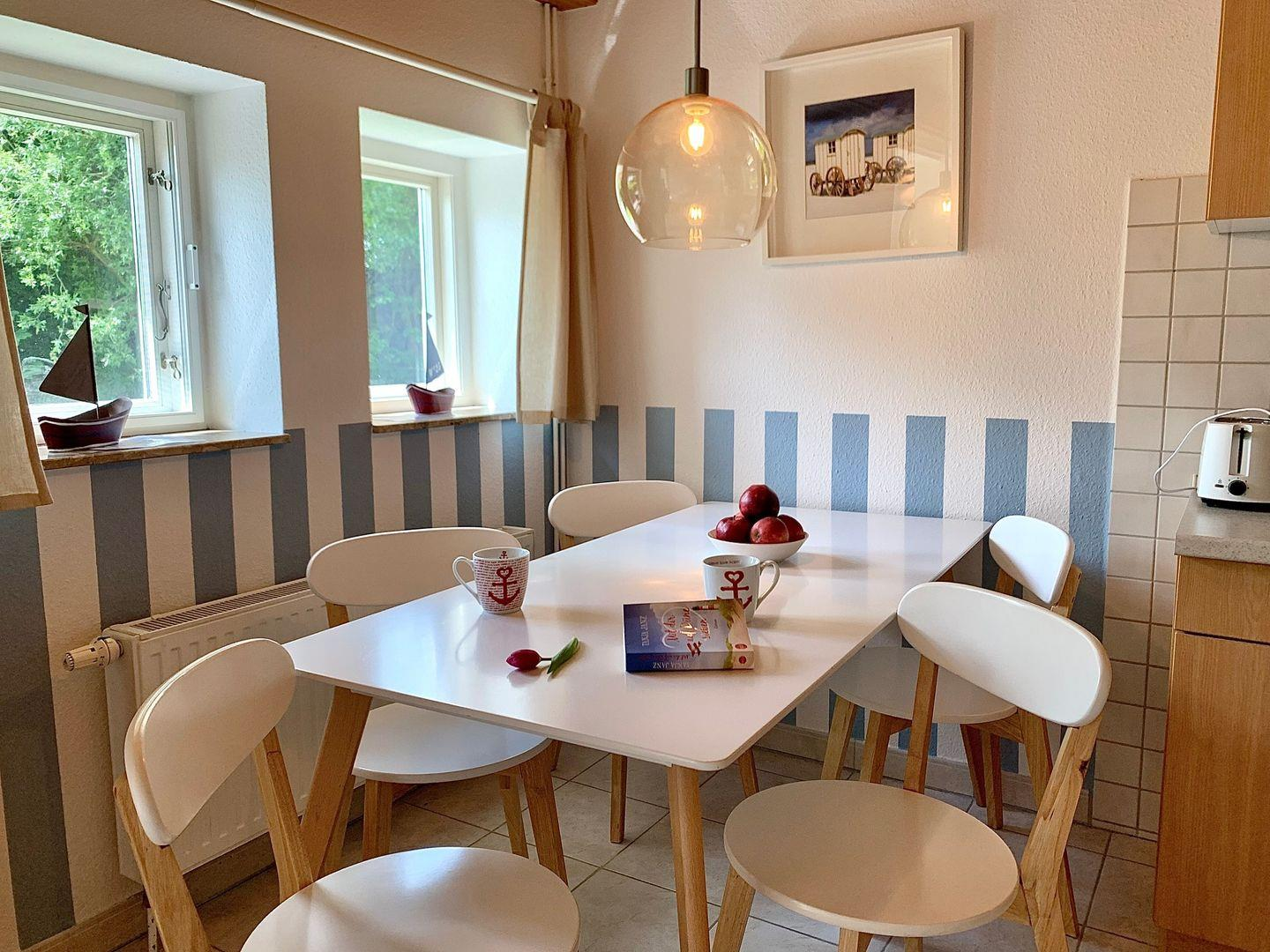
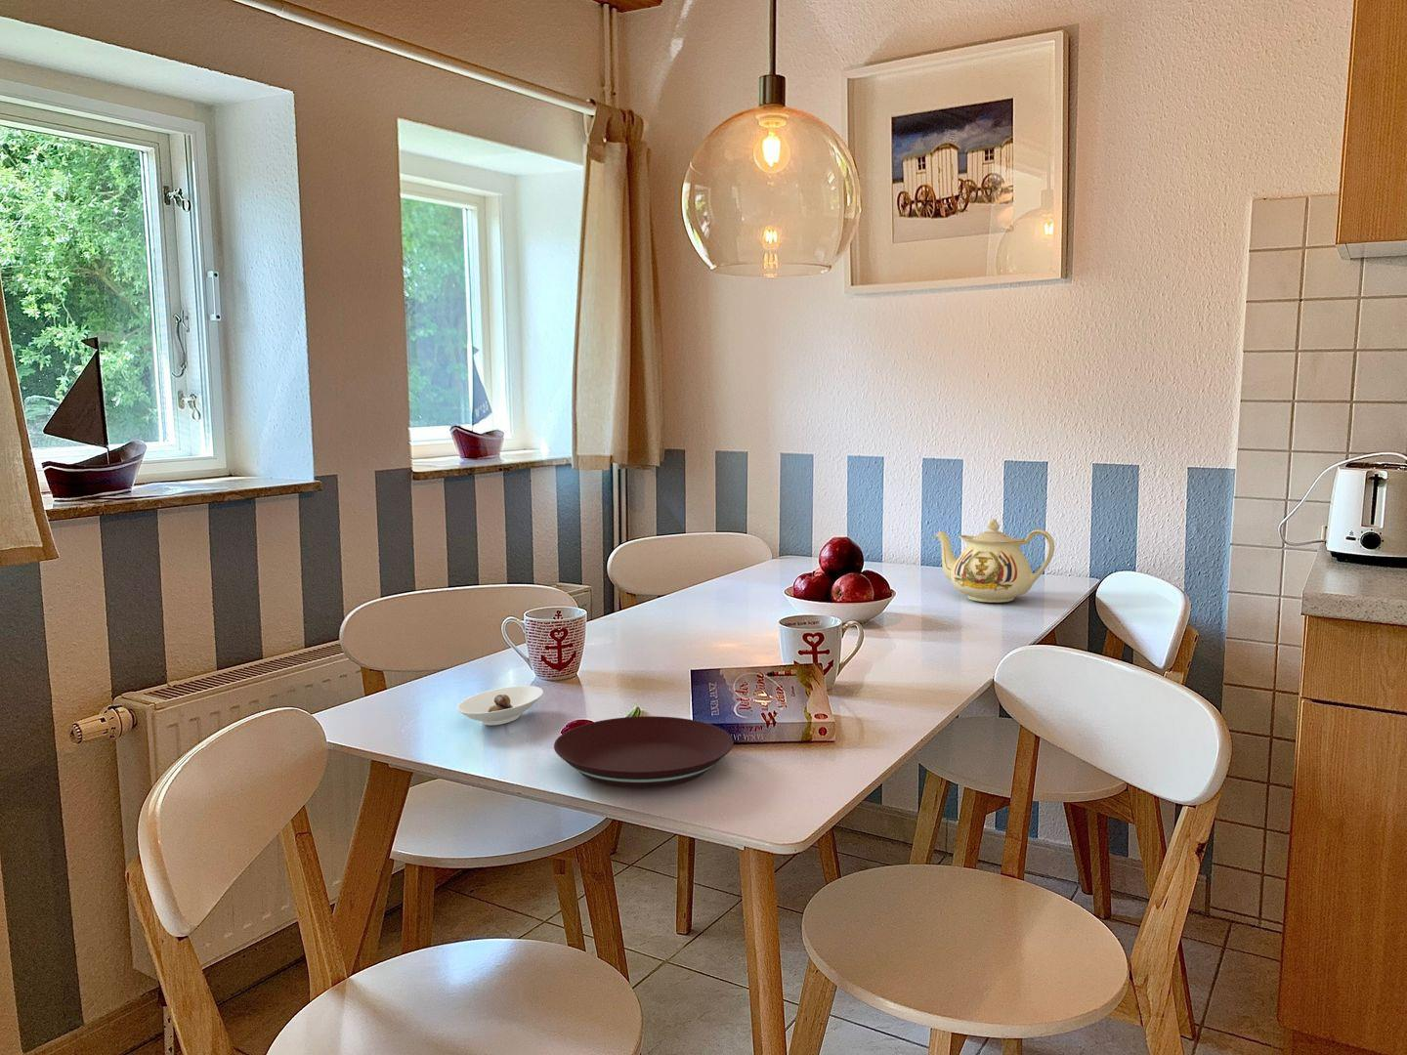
+ saucer [456,685,544,727]
+ plate [553,715,735,788]
+ teapot [933,518,1056,604]
